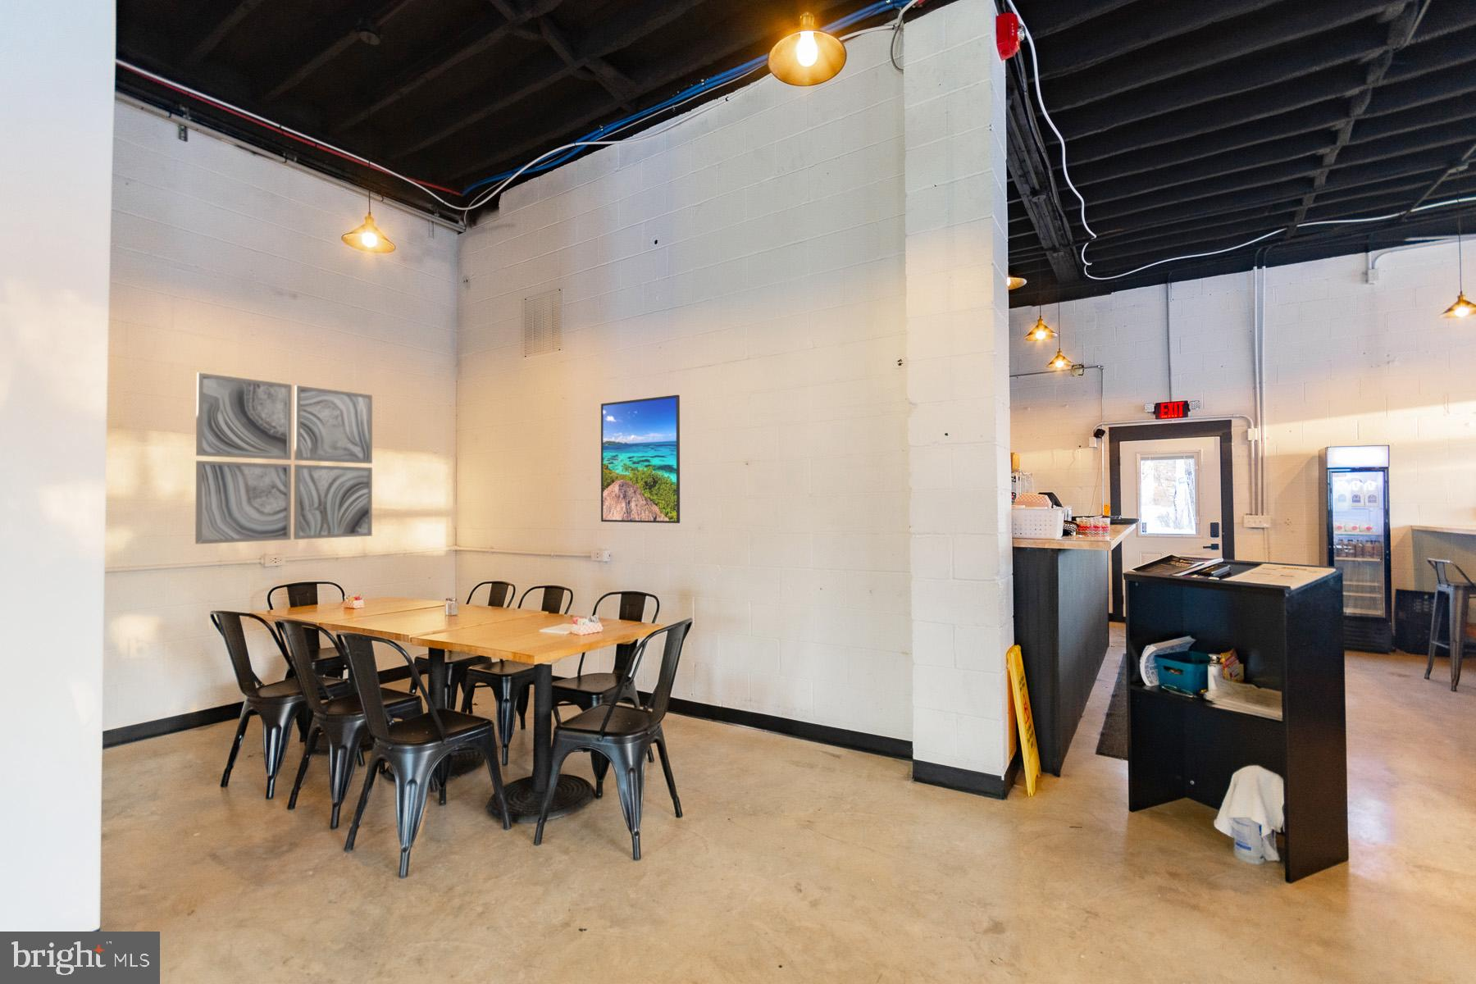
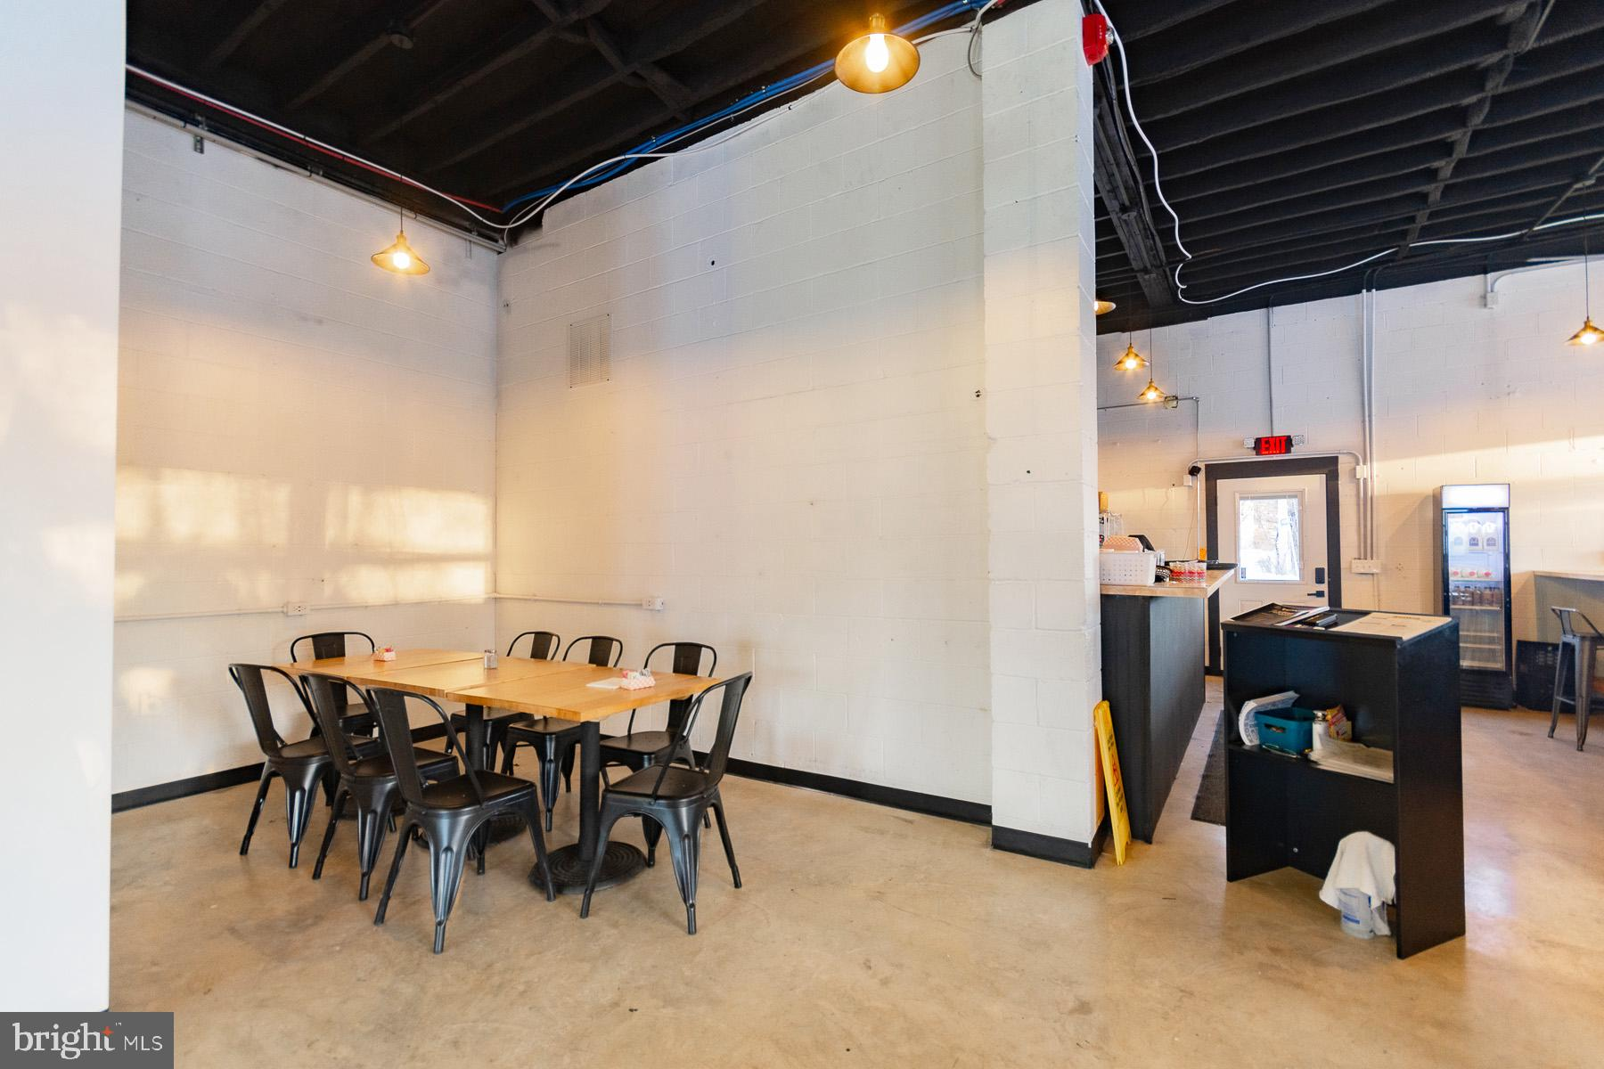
- wall art [194,371,373,546]
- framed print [601,394,681,524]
